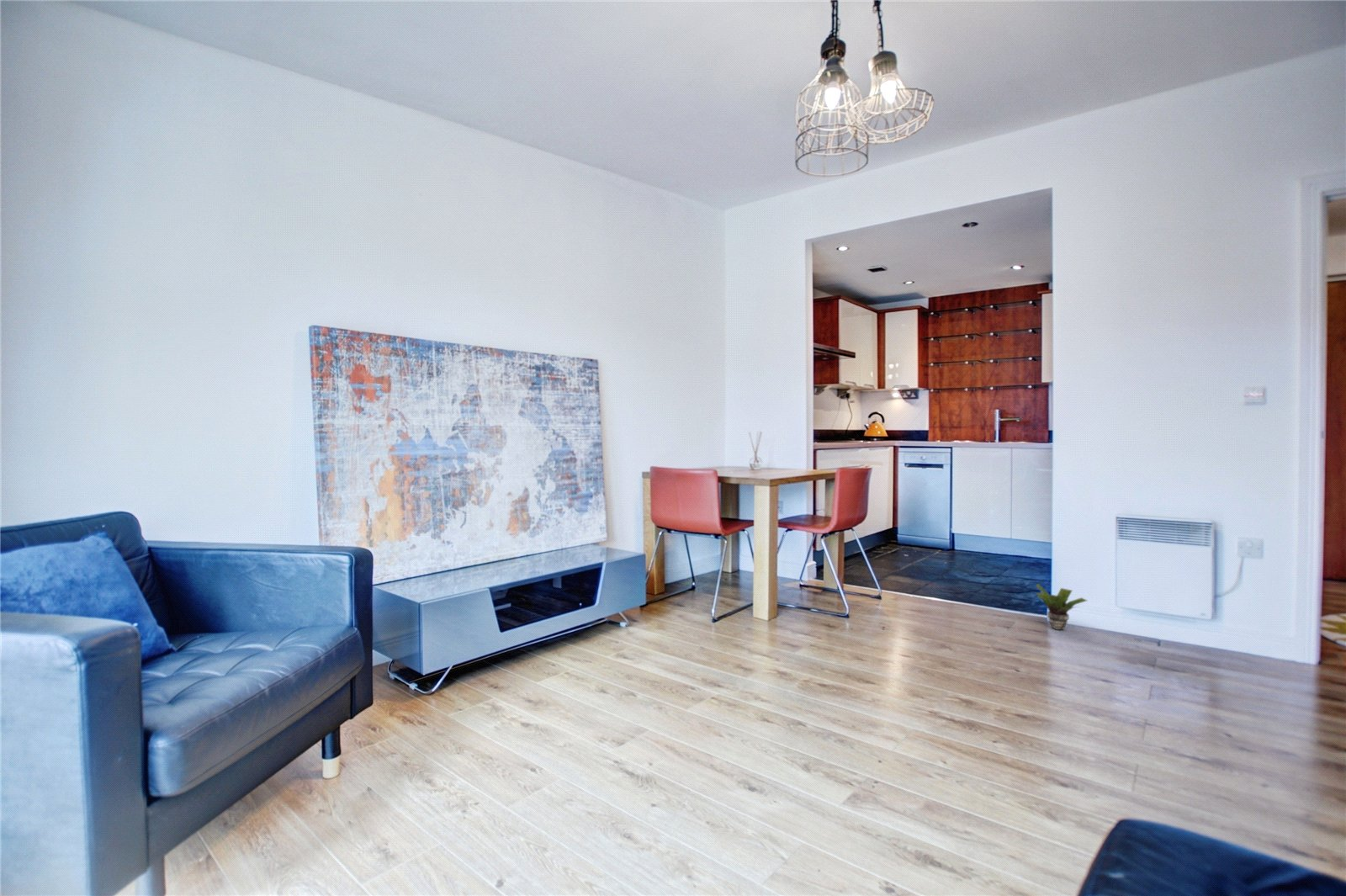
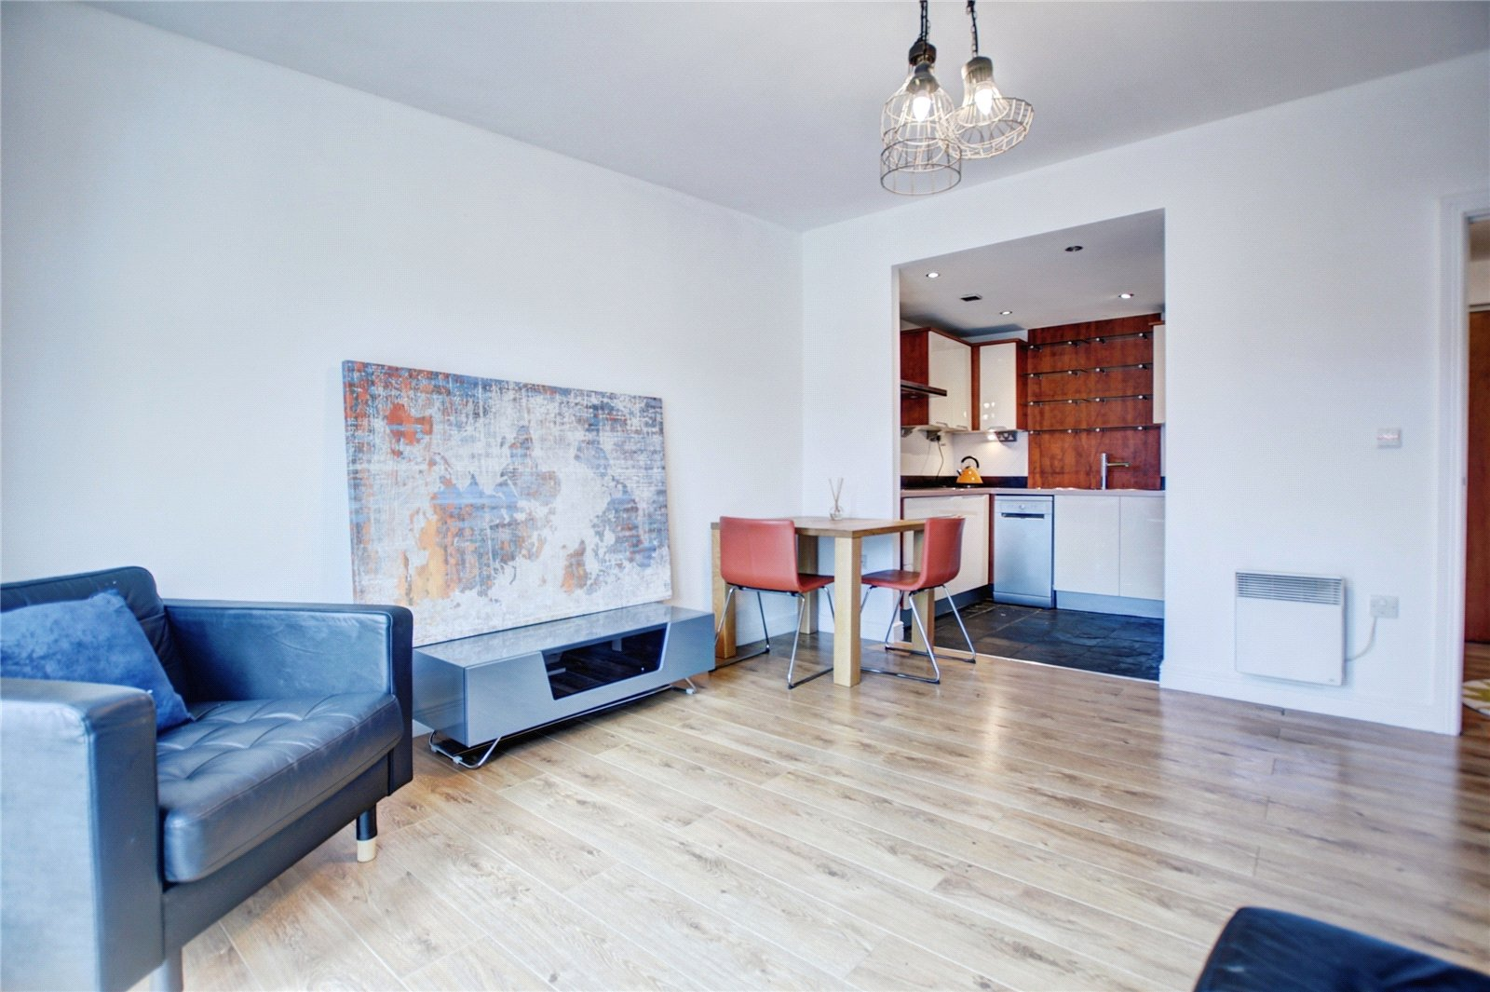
- potted plant [1035,583,1089,631]
